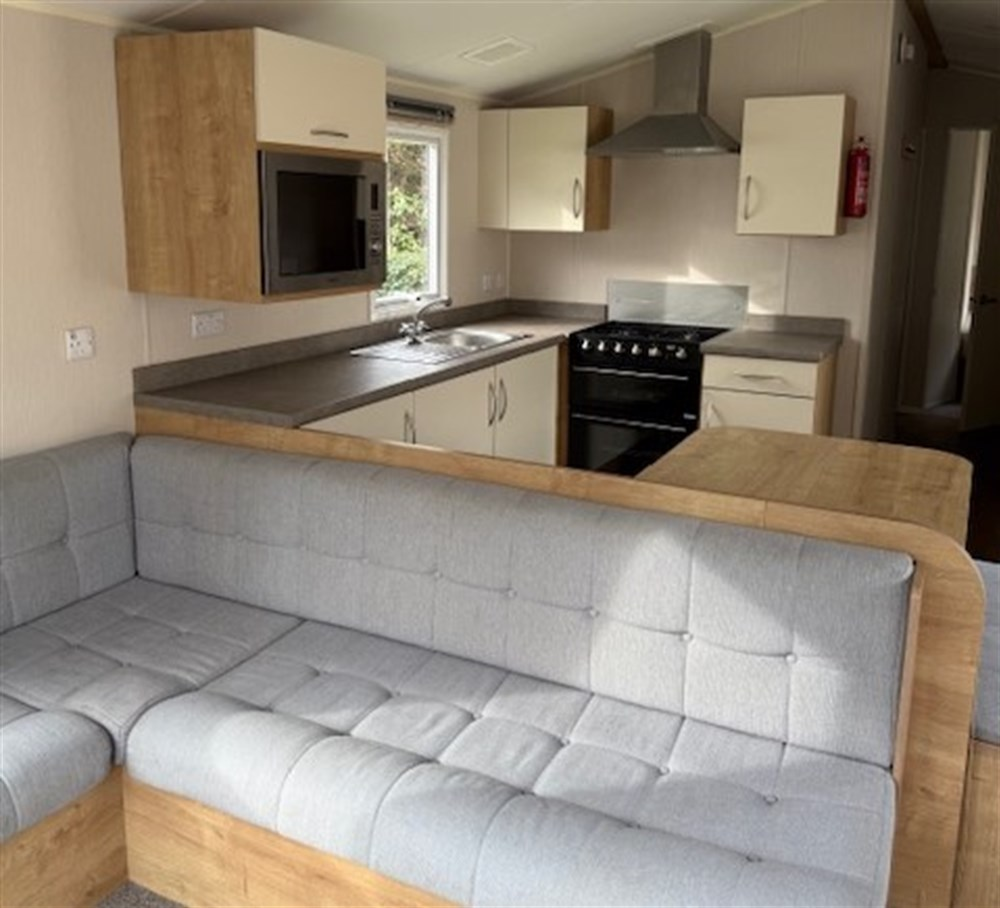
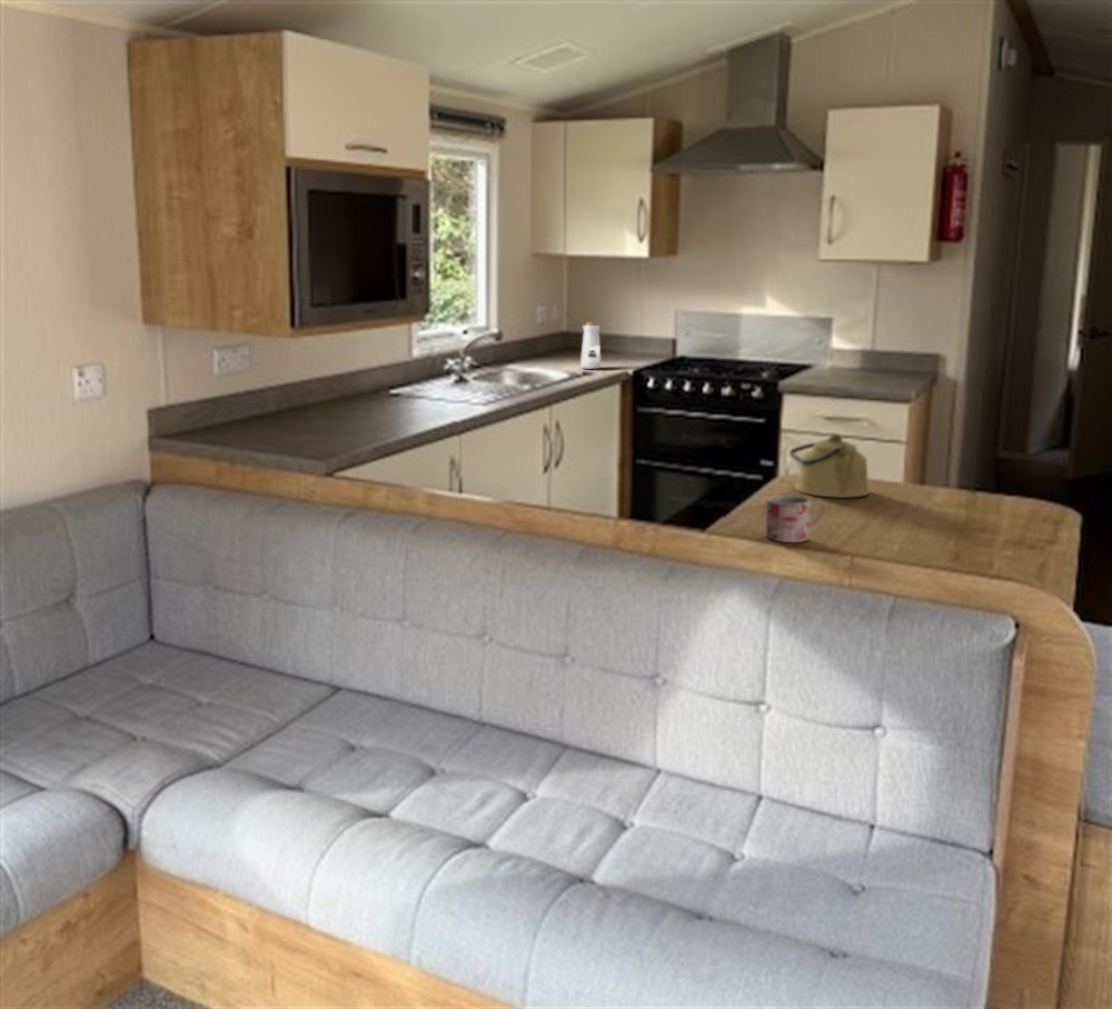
+ mug [765,494,827,543]
+ bottle [579,321,602,370]
+ kettle [788,433,871,499]
